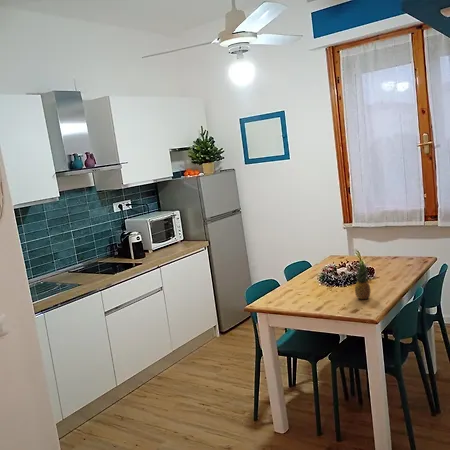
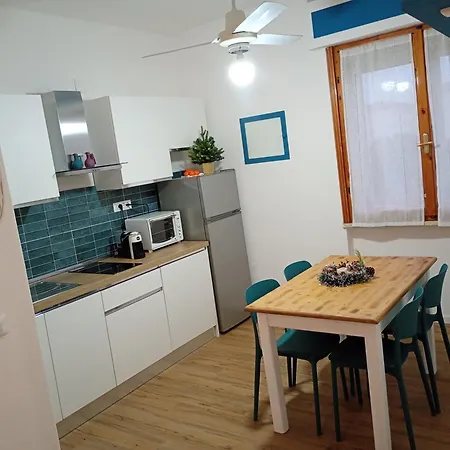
- fruit [354,262,372,300]
